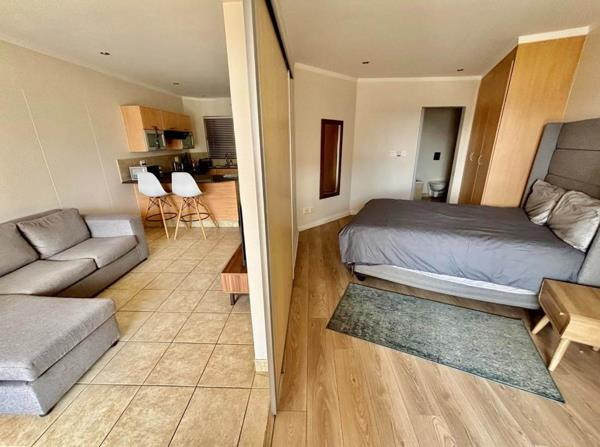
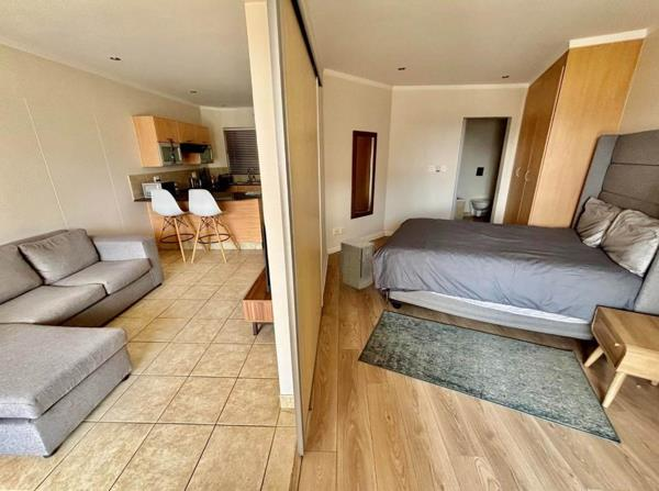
+ air purifier [339,237,376,290]
